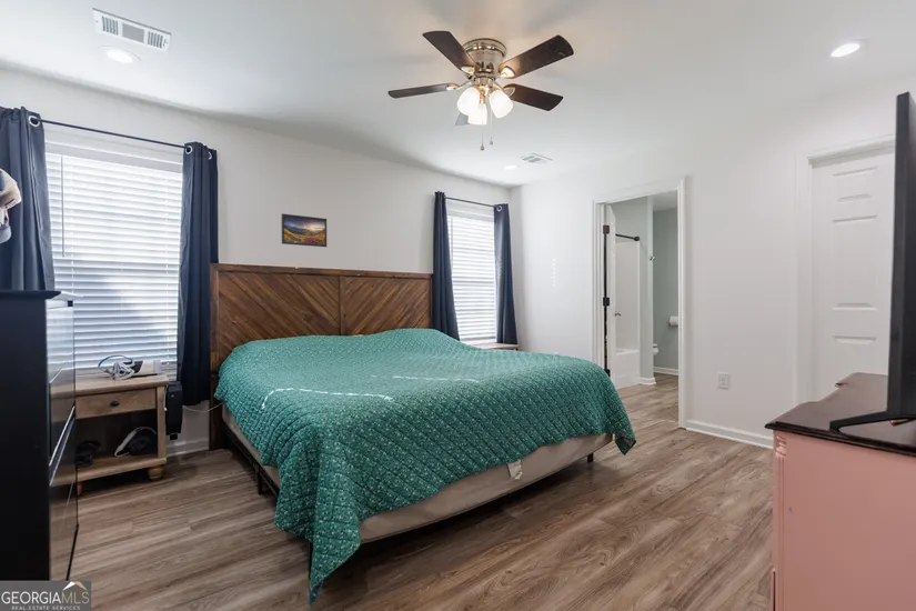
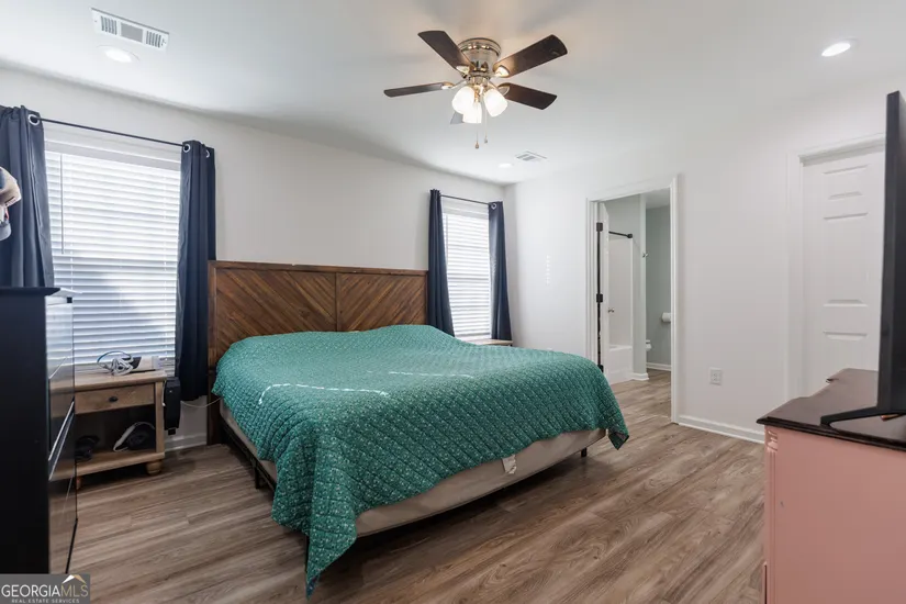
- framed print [280,212,328,248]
